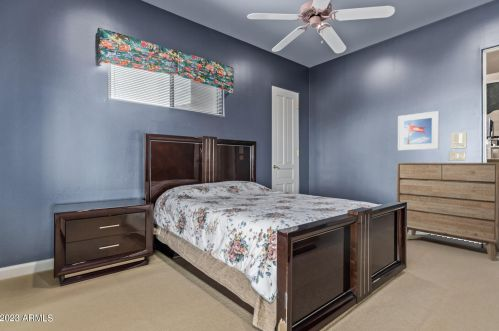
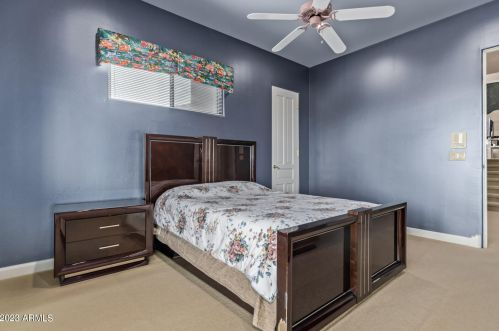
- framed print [397,110,440,151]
- dresser [396,162,499,262]
